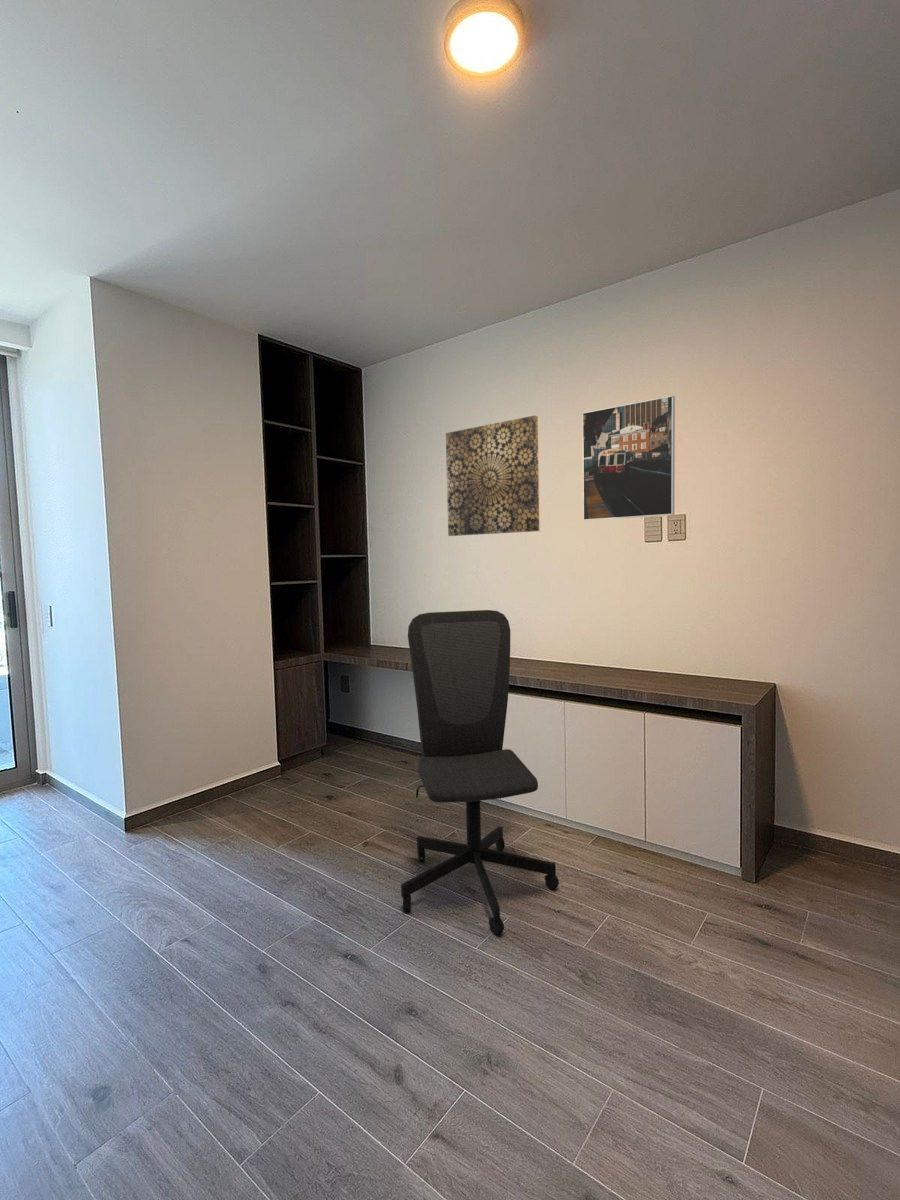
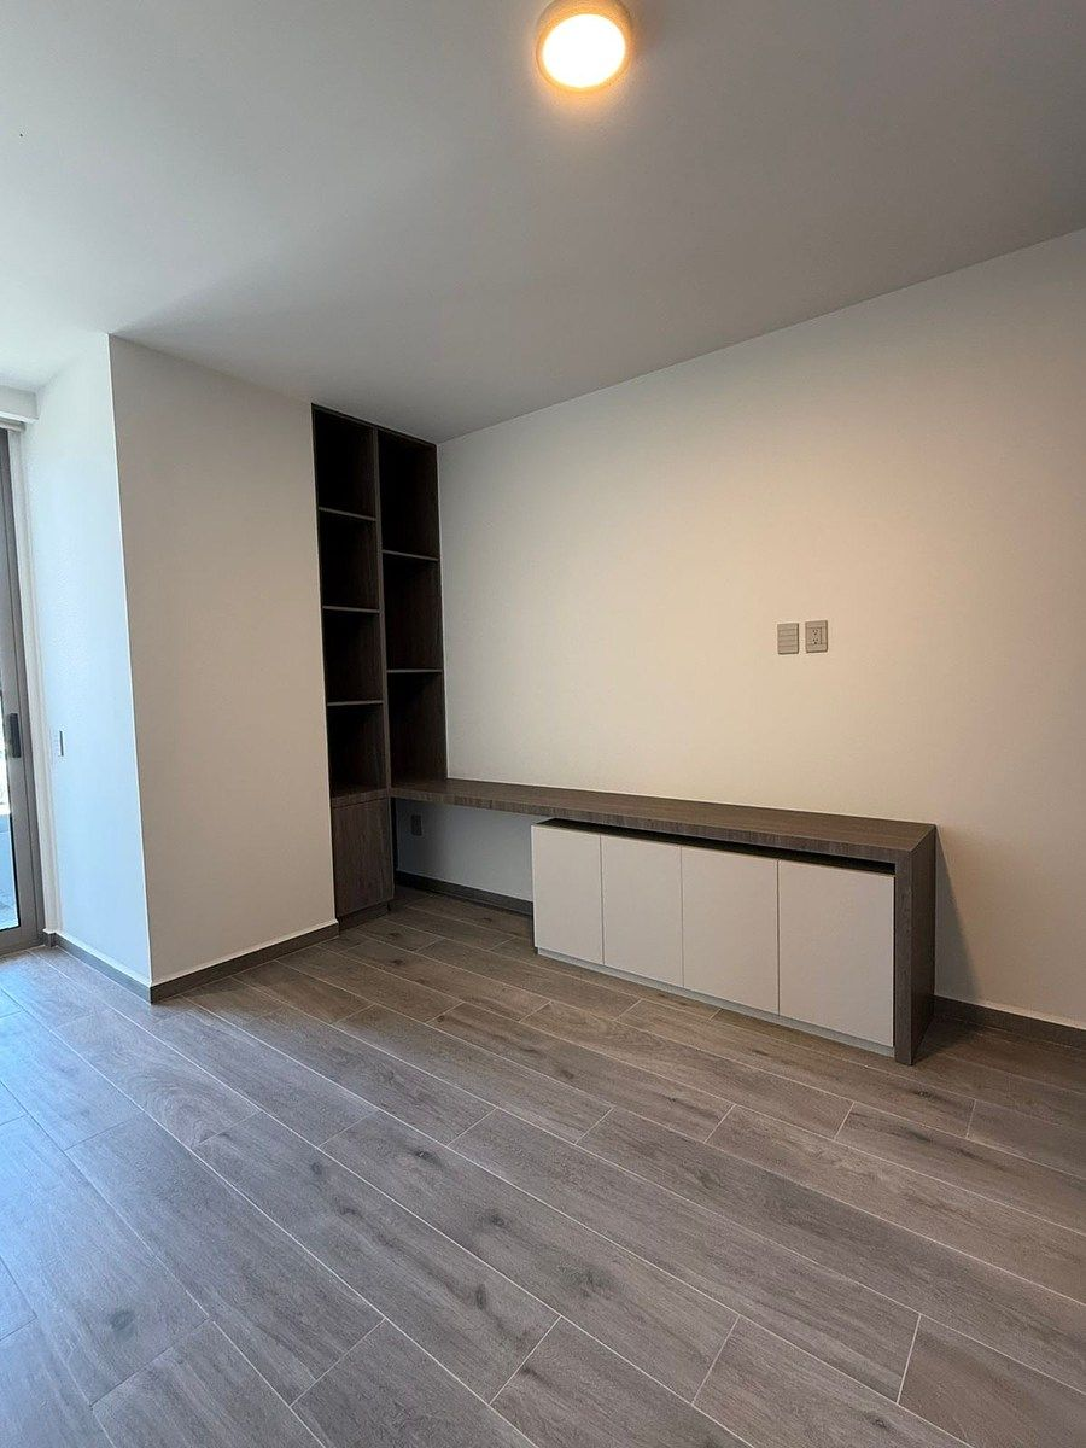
- wall art [445,415,541,537]
- office chair [400,609,560,936]
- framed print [581,395,676,522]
